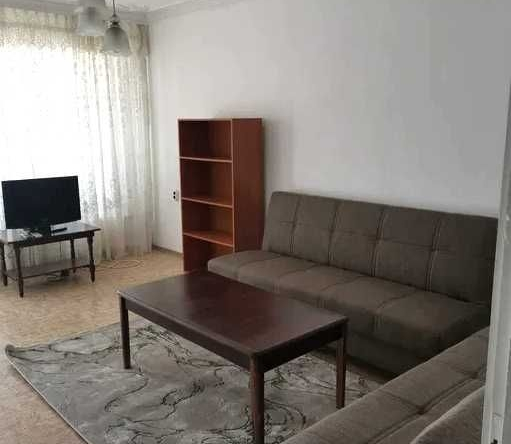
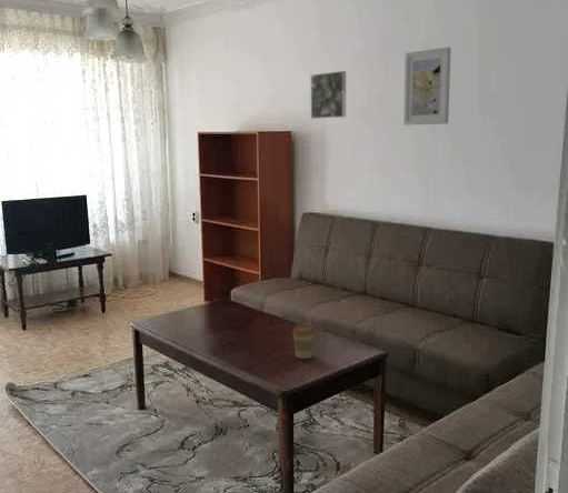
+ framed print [402,46,452,127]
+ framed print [310,70,347,120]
+ coffee cup [291,323,316,360]
